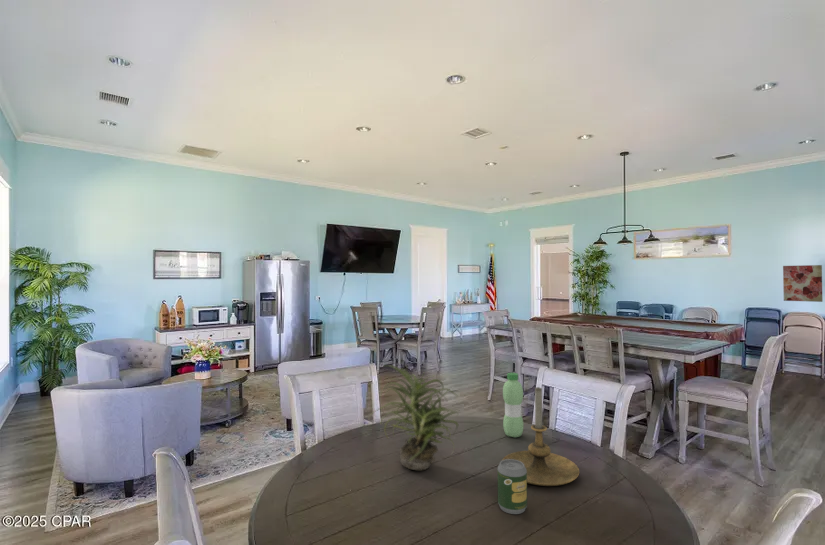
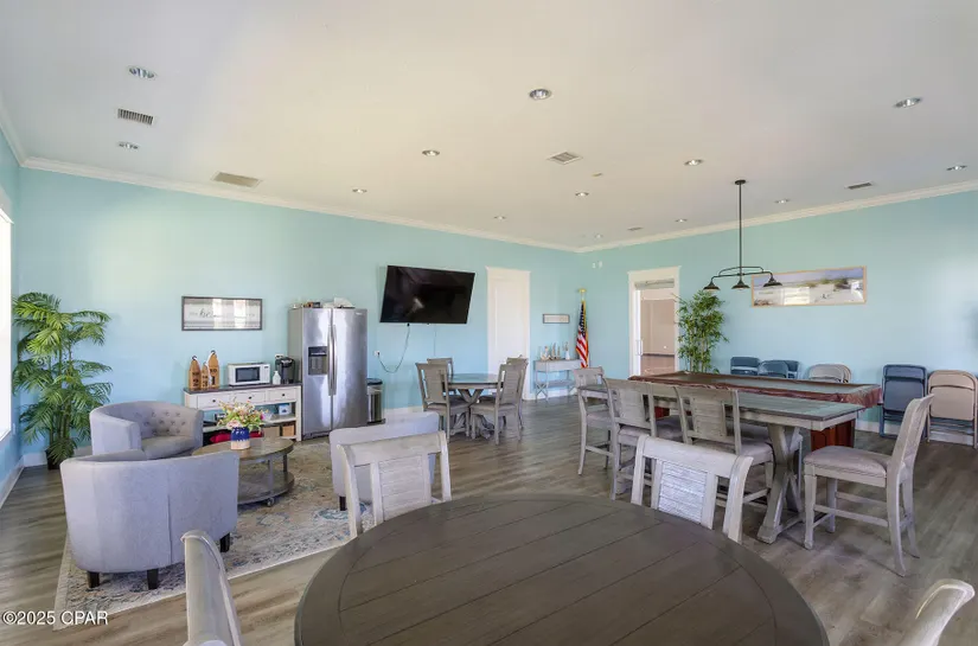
- potted plant [368,364,459,471]
- candle holder [502,386,580,487]
- water bottle [502,372,524,439]
- wall art [782,264,824,303]
- soda can [497,459,528,515]
